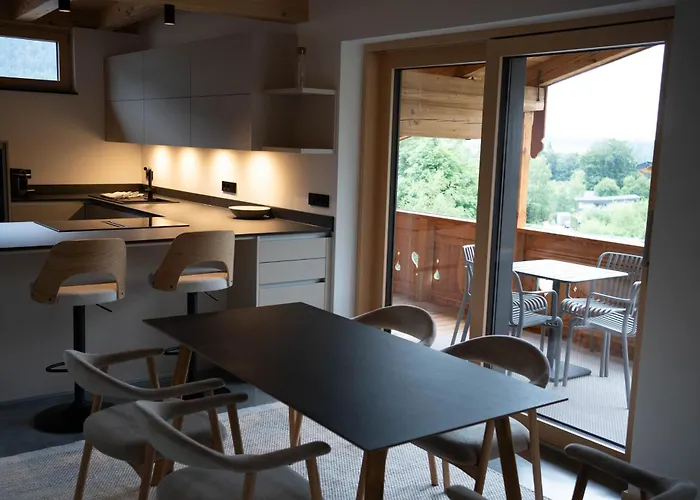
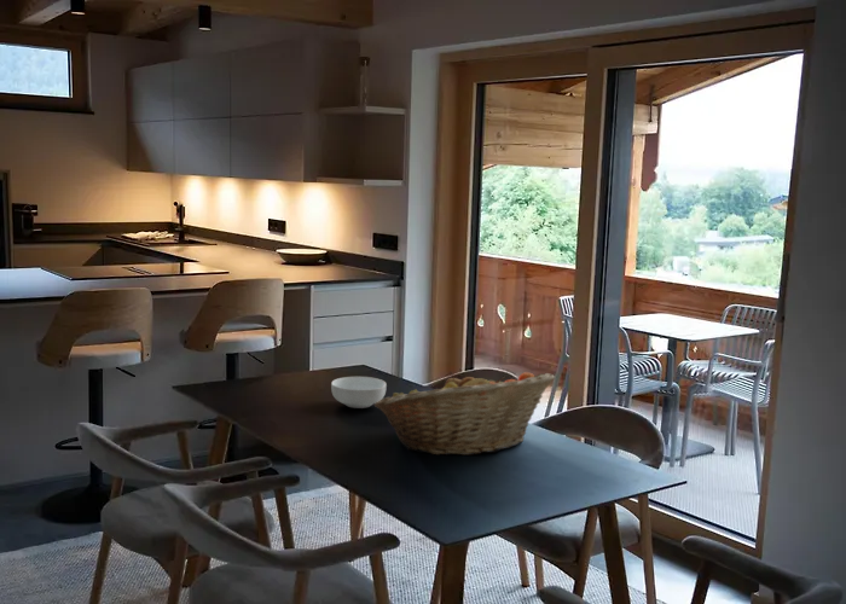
+ cereal bowl [330,376,388,410]
+ fruit basket [373,371,556,457]
